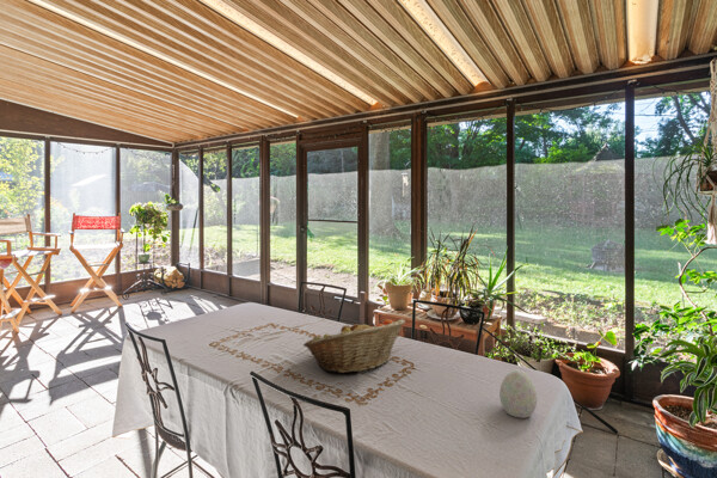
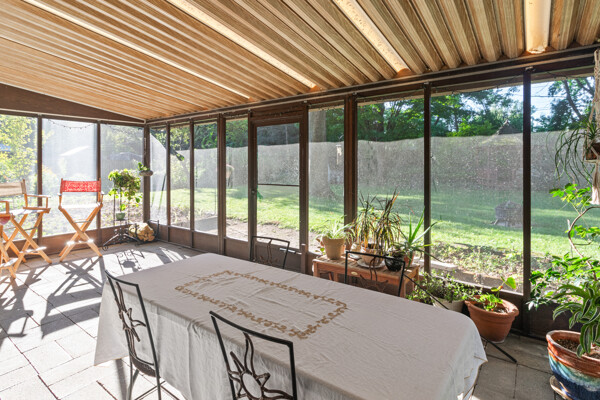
- fruit basket [302,318,406,374]
- decorative egg [498,369,538,418]
